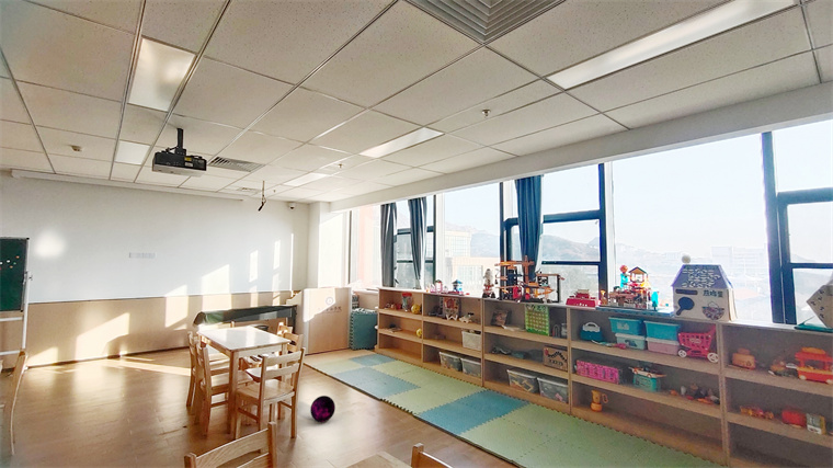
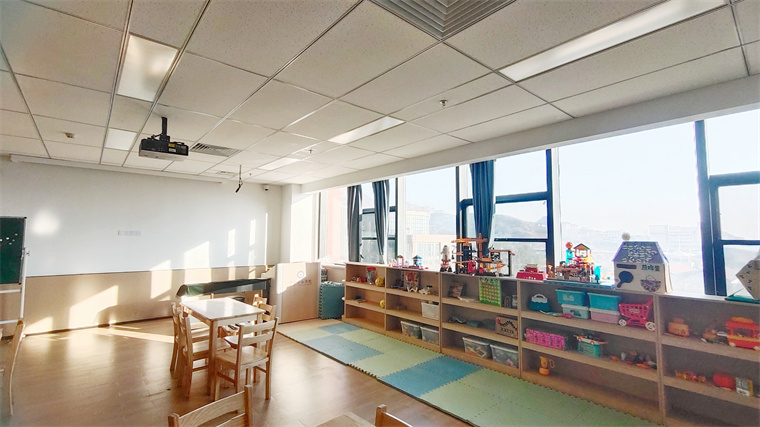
- ball [309,395,336,423]
